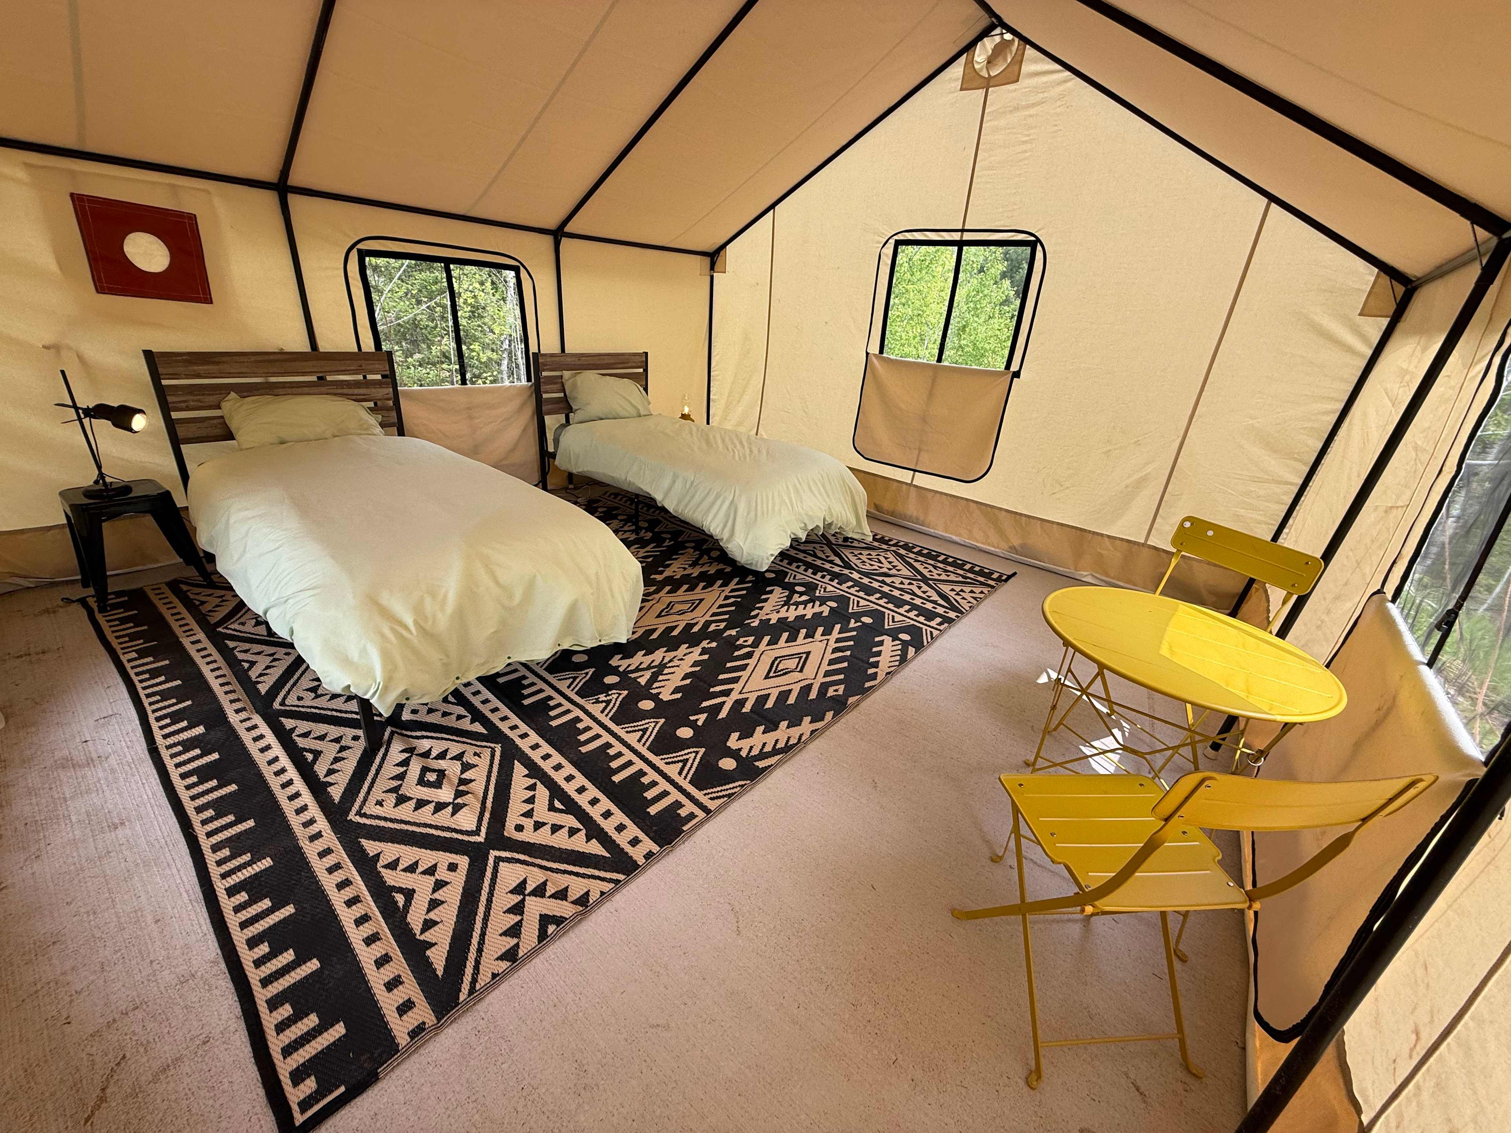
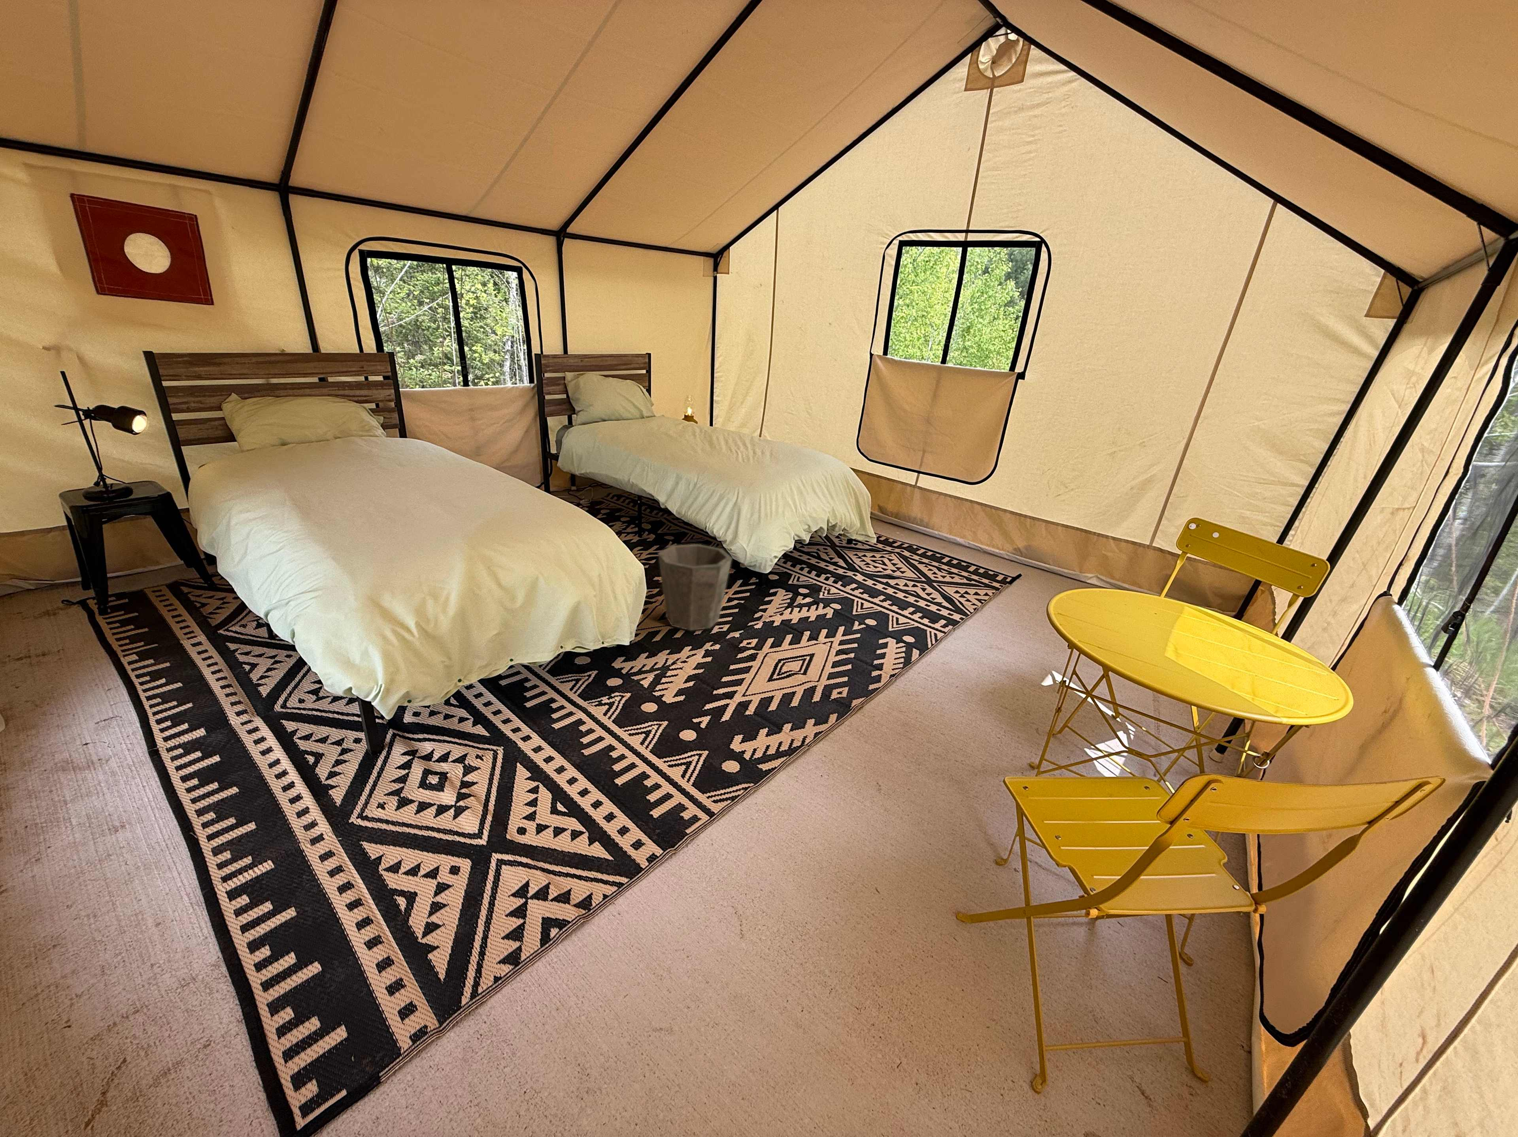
+ waste bin [657,543,733,631]
